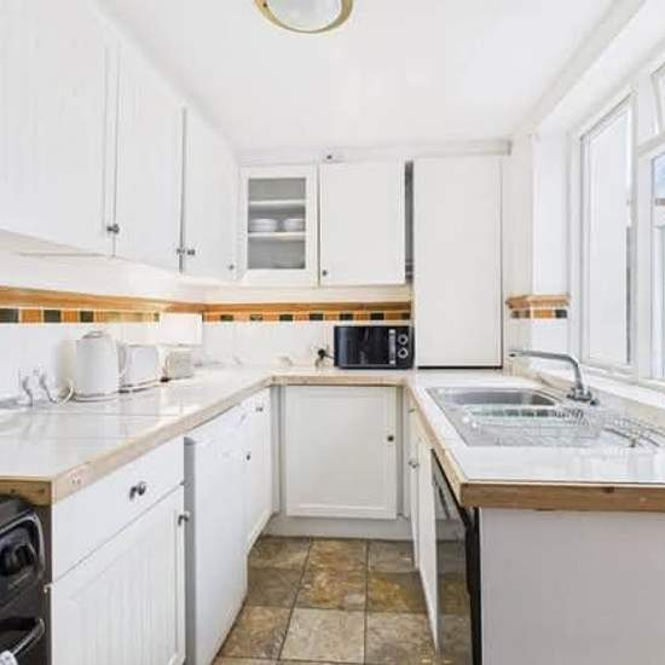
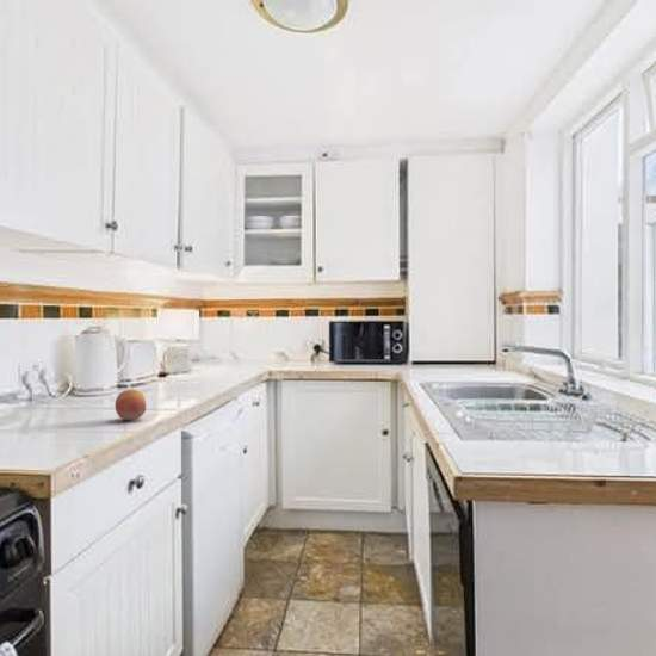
+ fruit [113,389,147,421]
